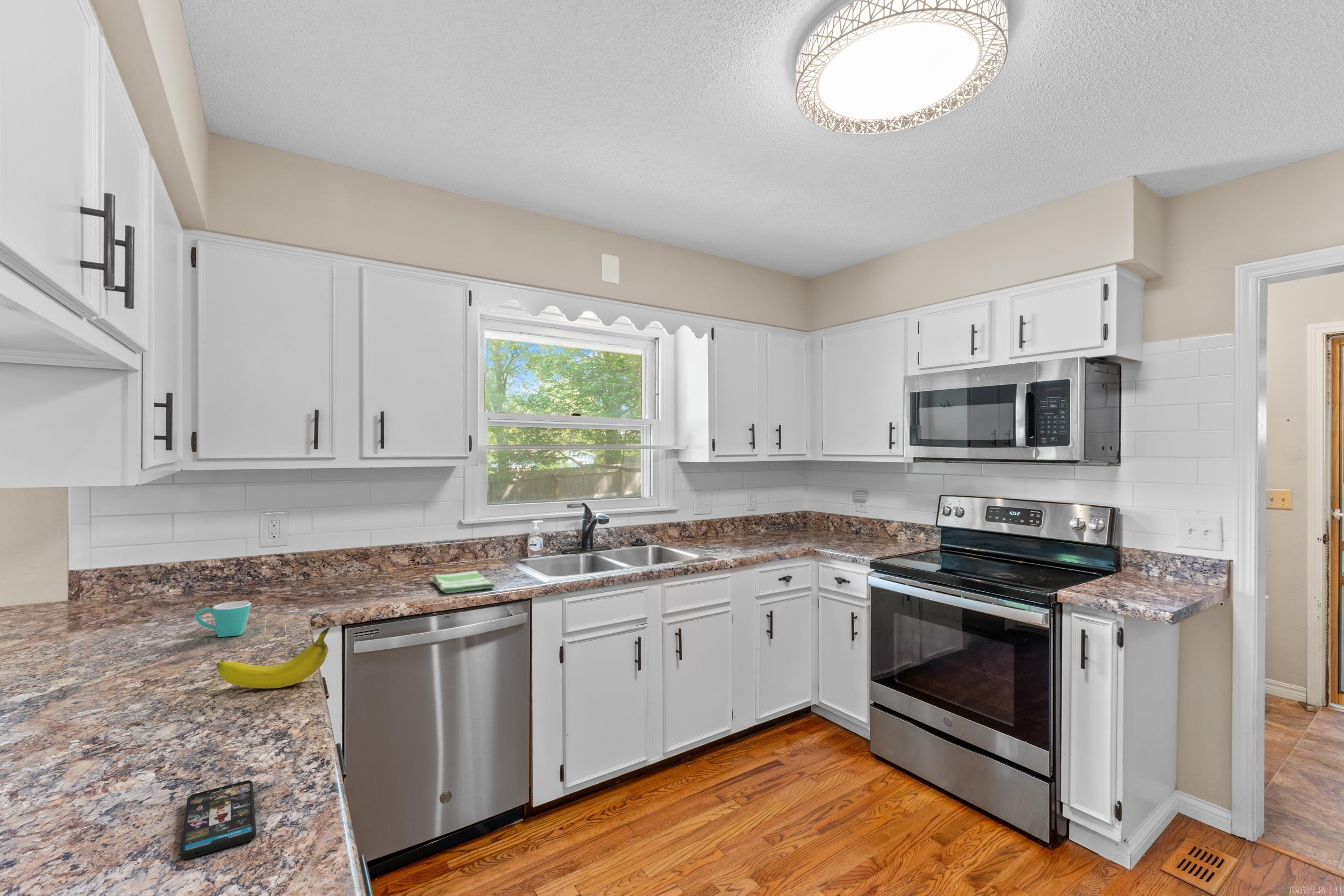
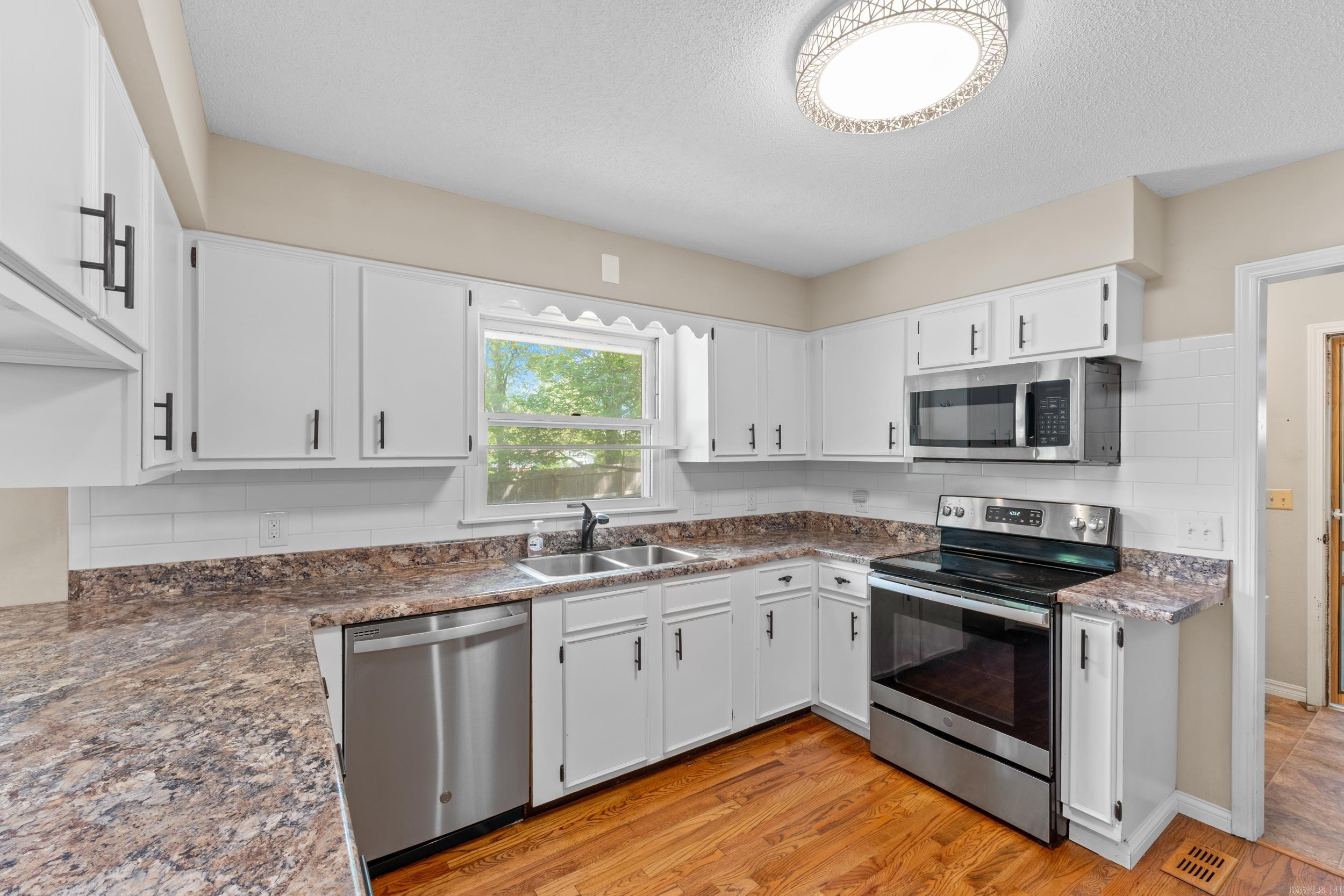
- smartphone [180,780,256,860]
- dish towel [432,570,496,594]
- fruit [216,626,331,689]
- mug [196,600,252,637]
